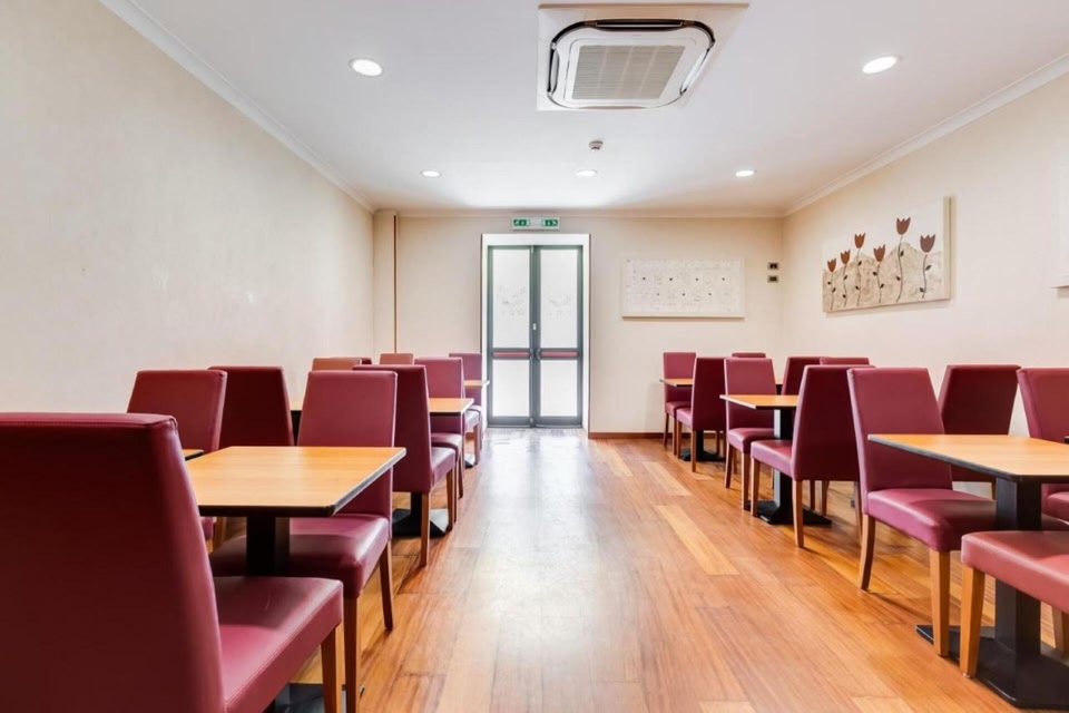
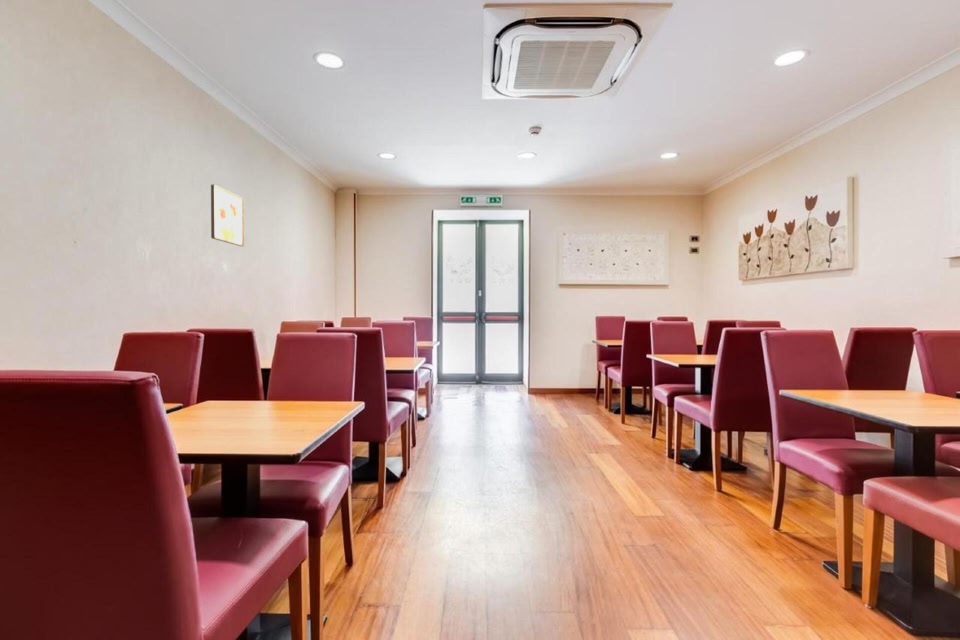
+ wall art [210,184,245,247]
